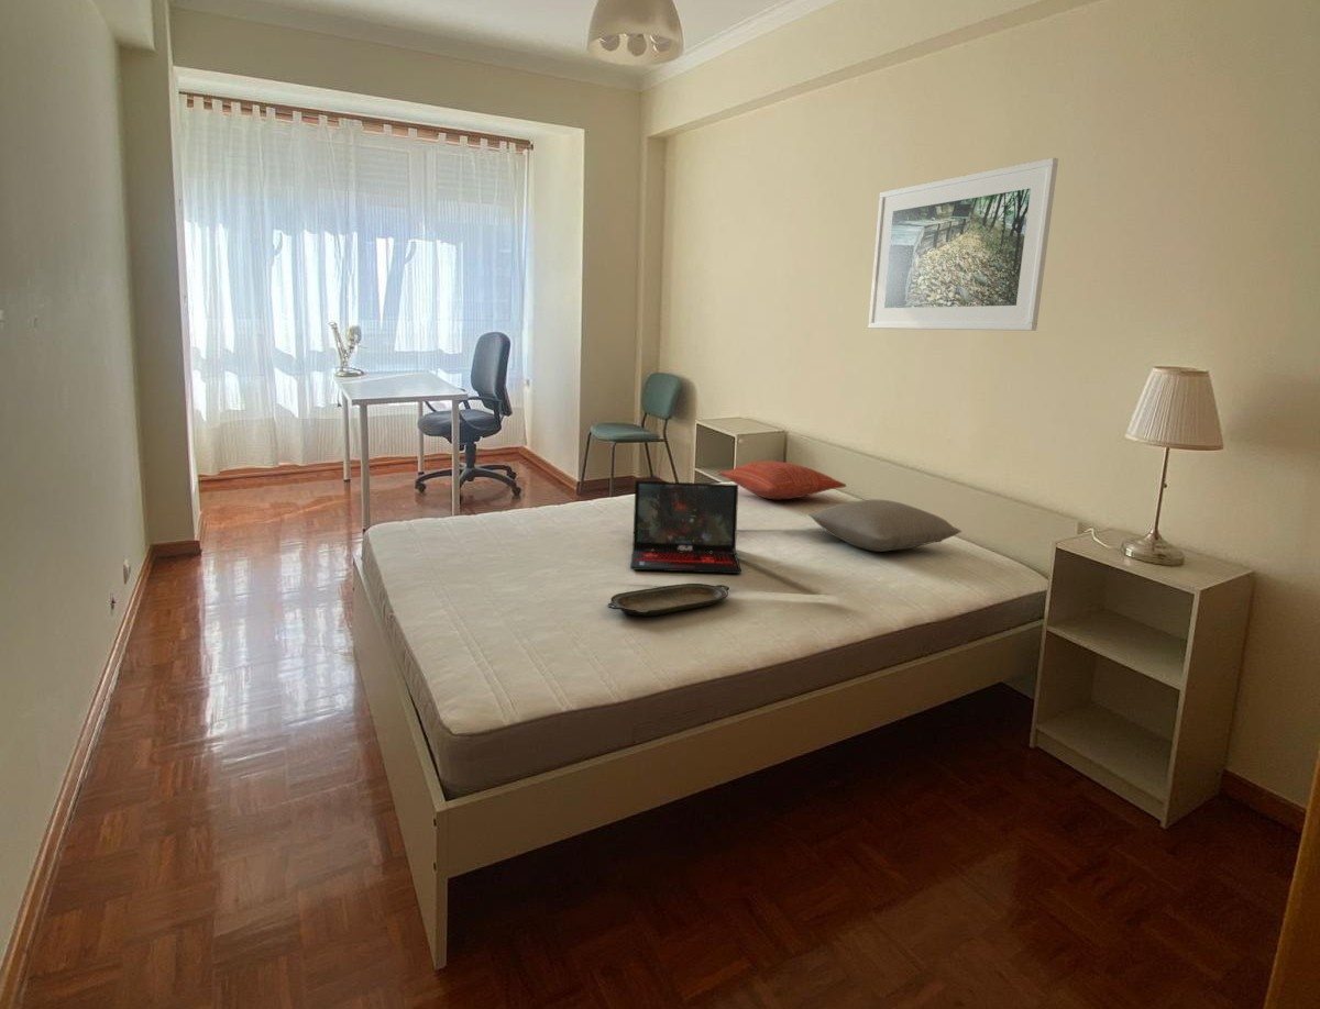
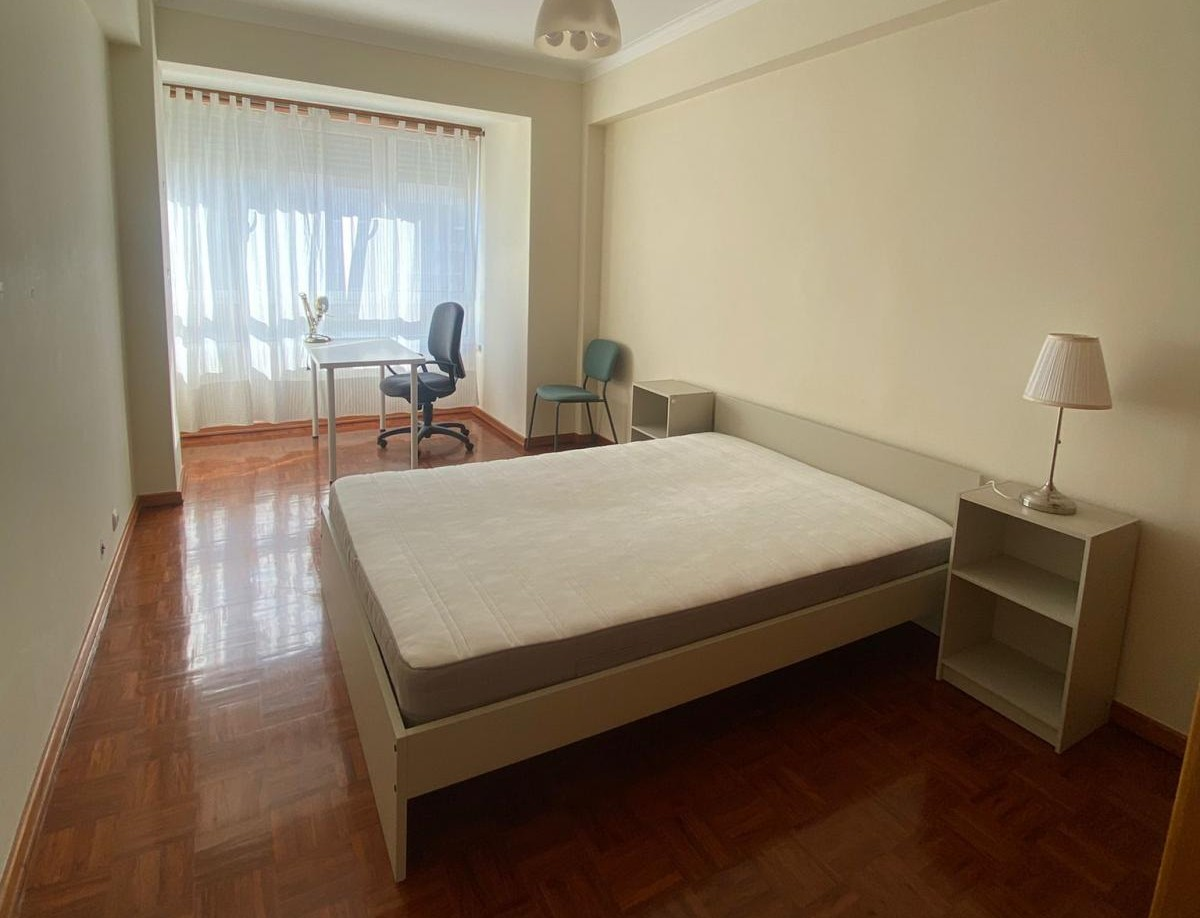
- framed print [867,157,1059,332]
- pillow [717,459,847,500]
- serving tray [606,583,730,617]
- pillow [807,499,963,553]
- laptop [629,479,743,575]
